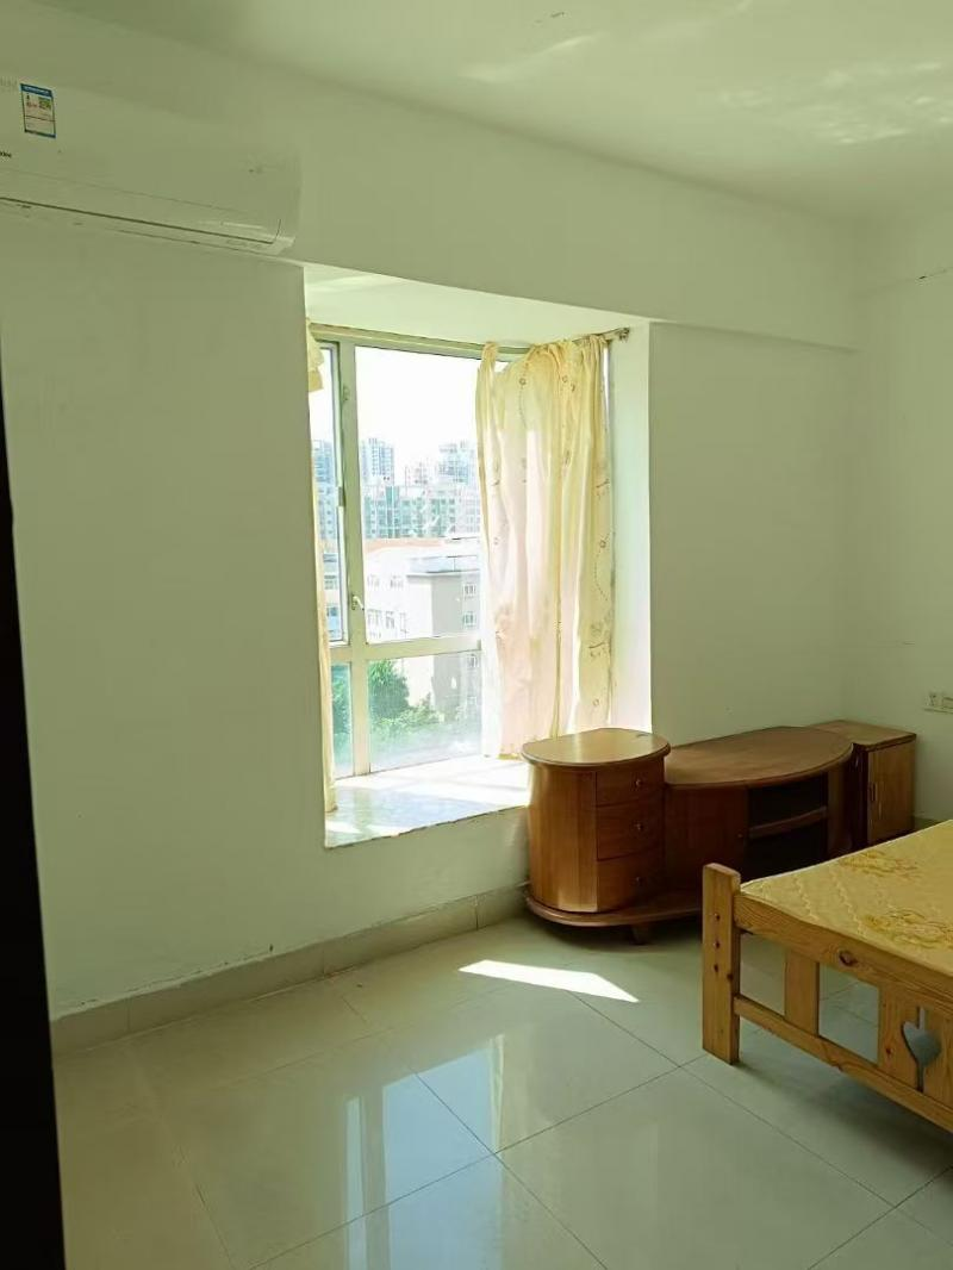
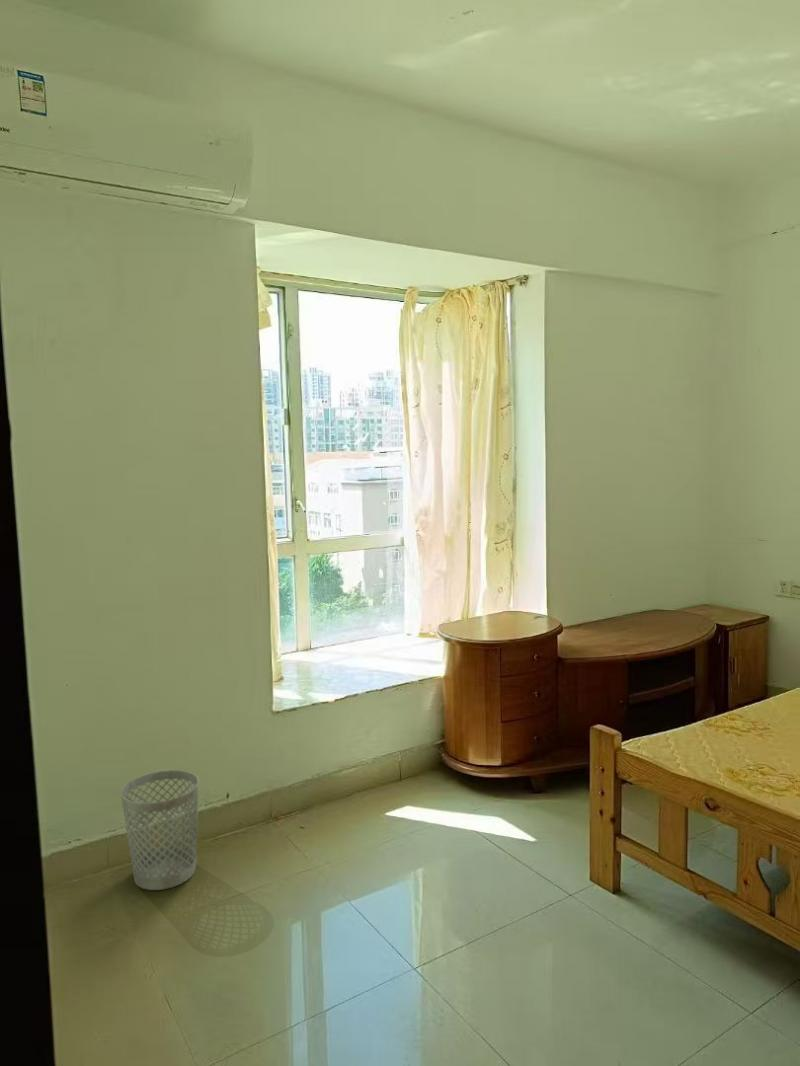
+ wastebasket [120,769,200,891]
